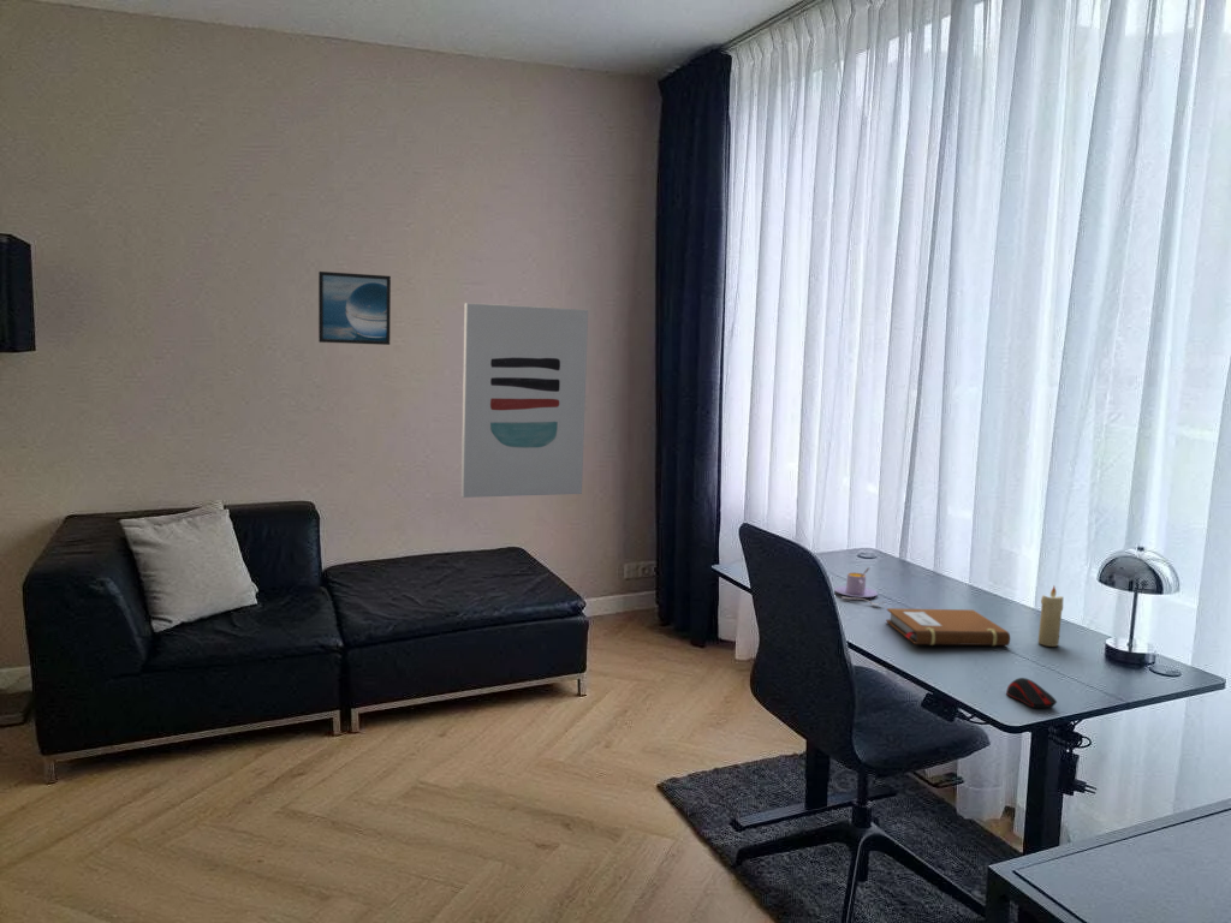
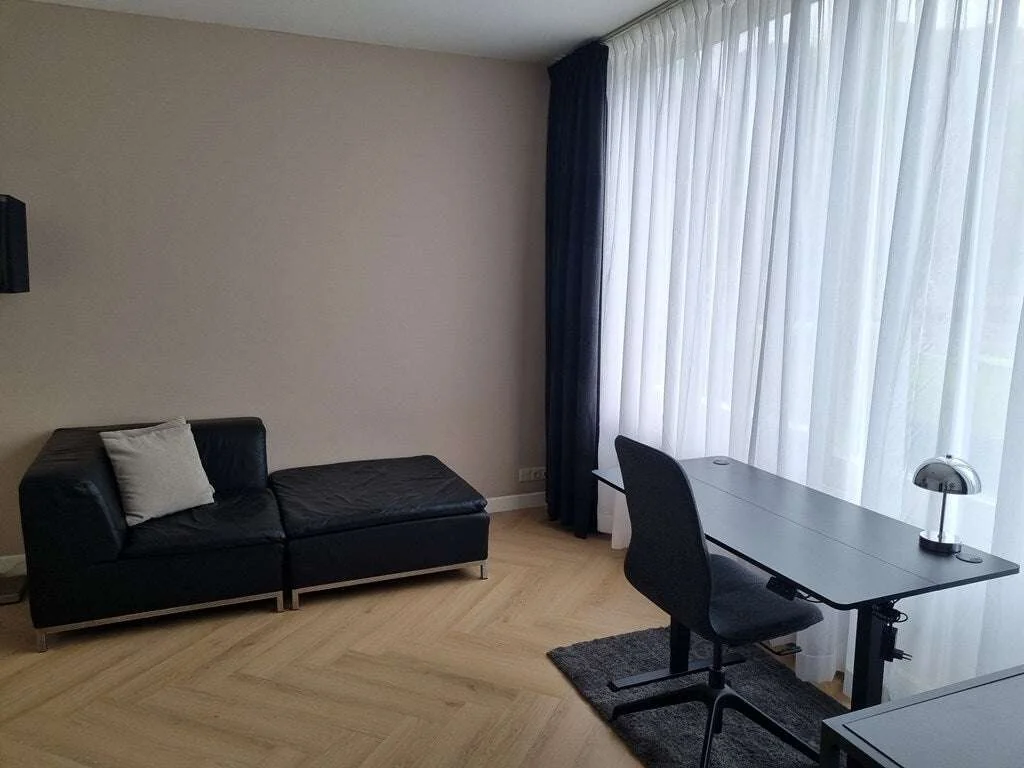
- computer mouse [1005,677,1058,709]
- cup [833,566,887,606]
- candle [1037,584,1064,648]
- notebook [885,607,1011,647]
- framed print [317,270,392,346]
- wall art [460,302,589,499]
